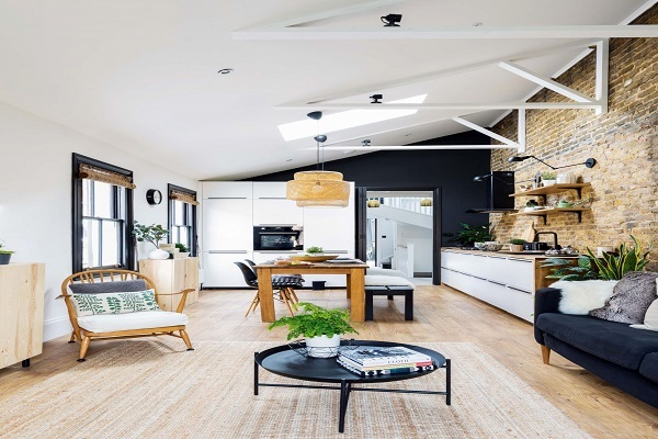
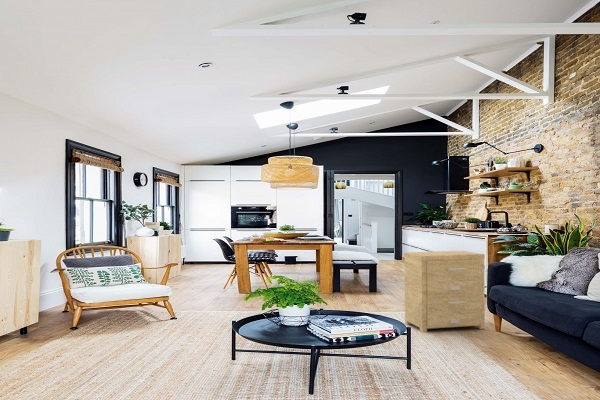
+ side table [403,250,486,333]
